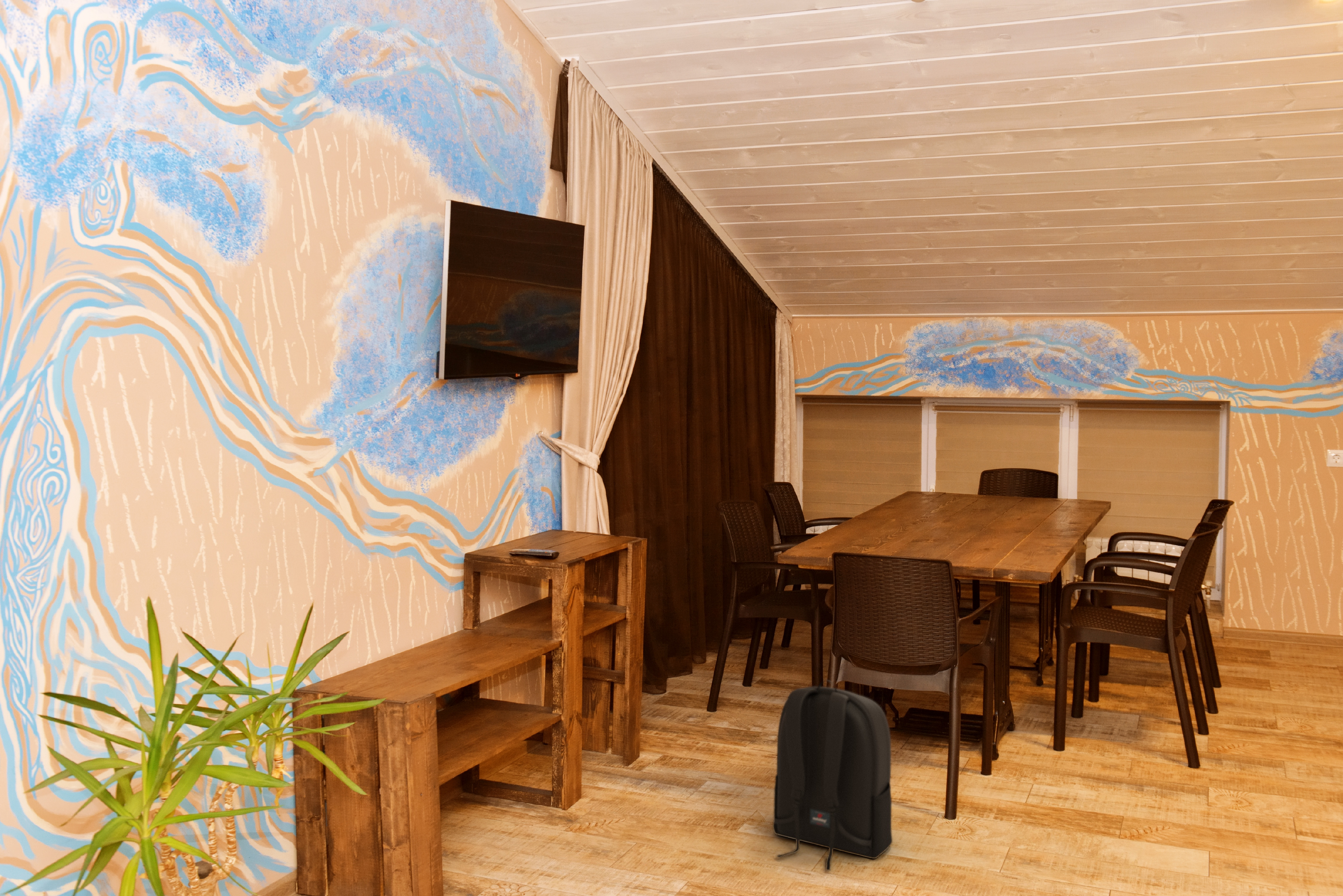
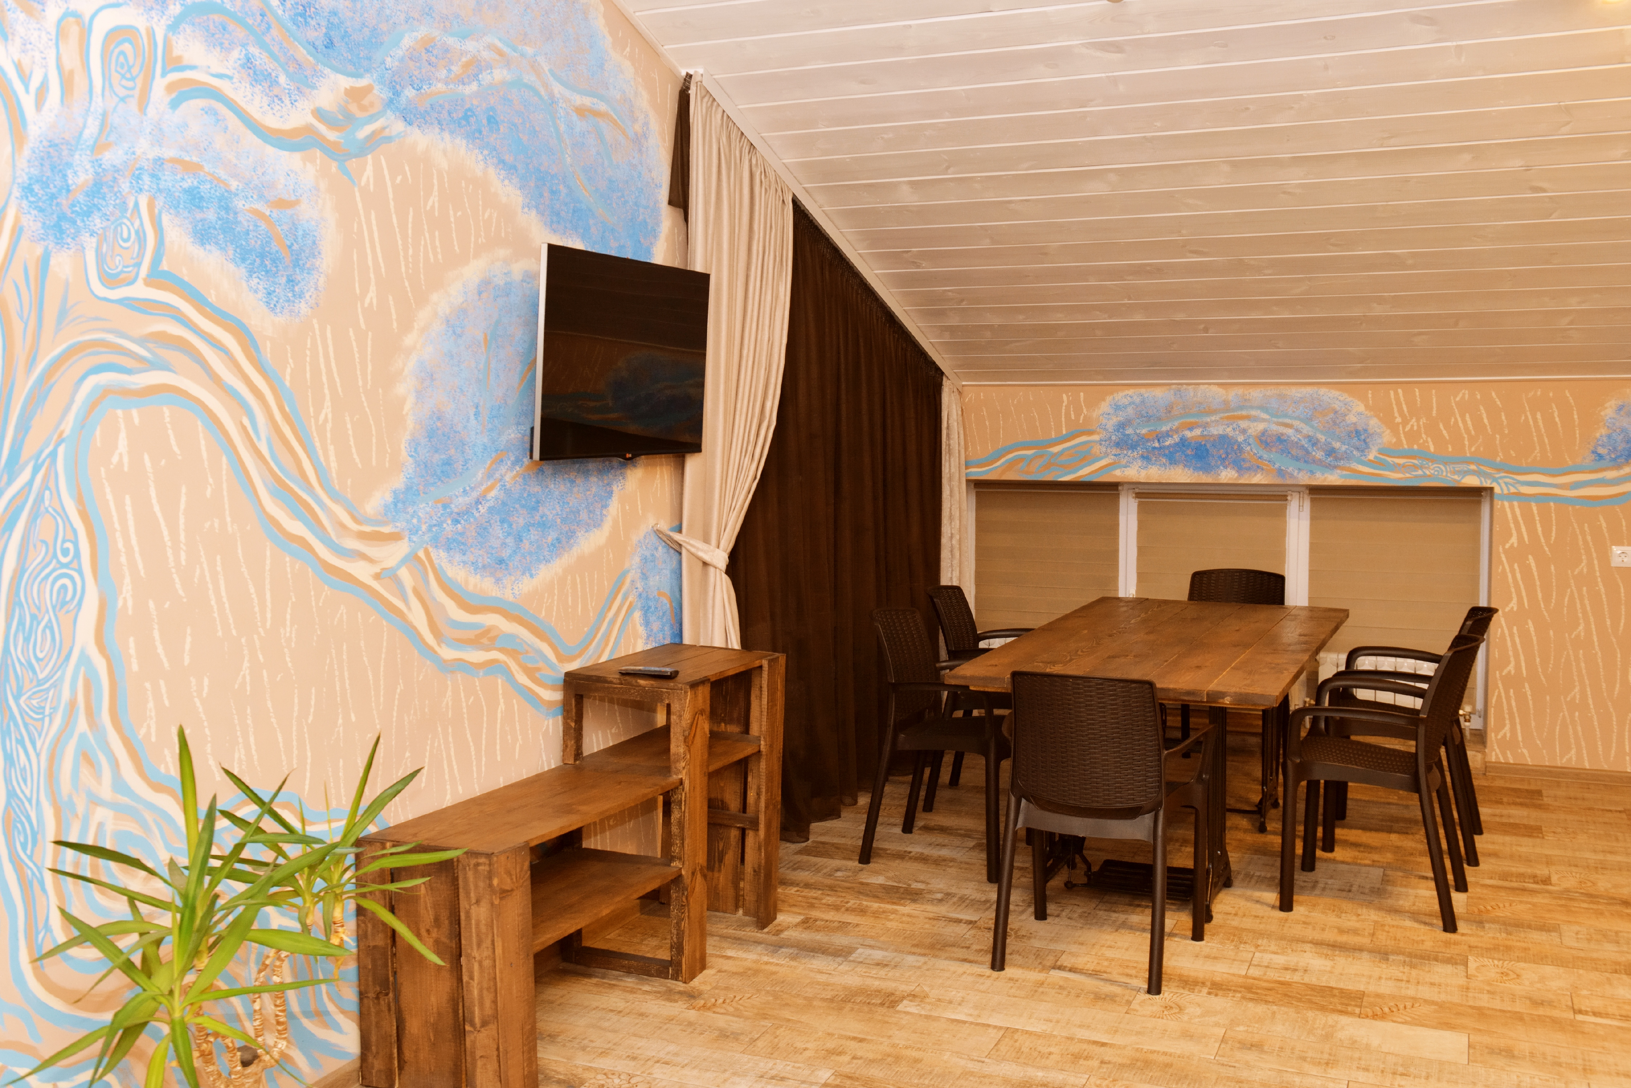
- backpack [772,680,893,871]
